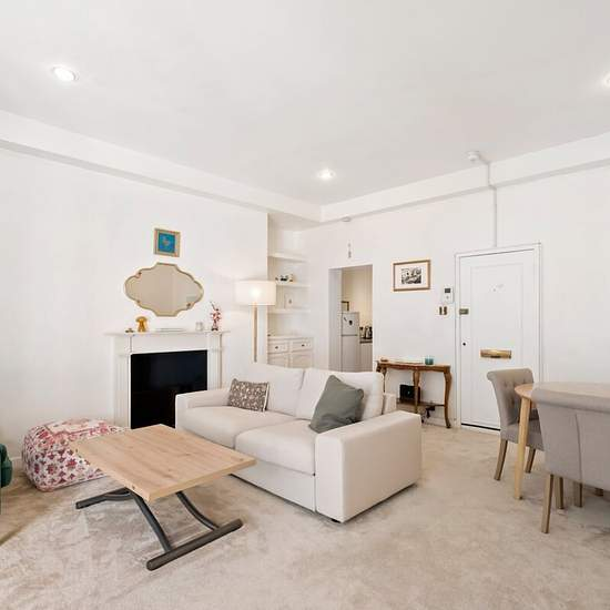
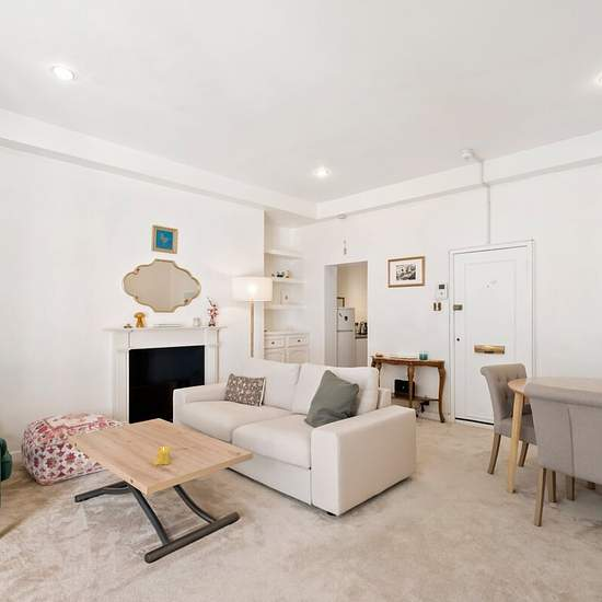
+ candle [152,445,173,466]
